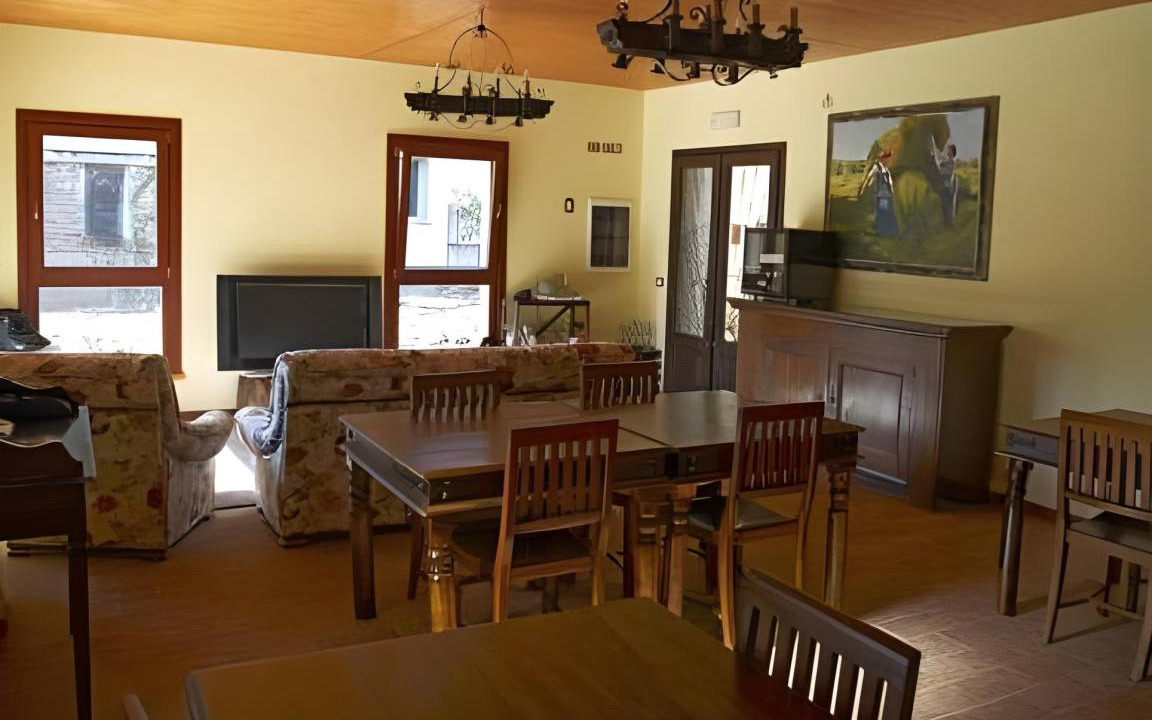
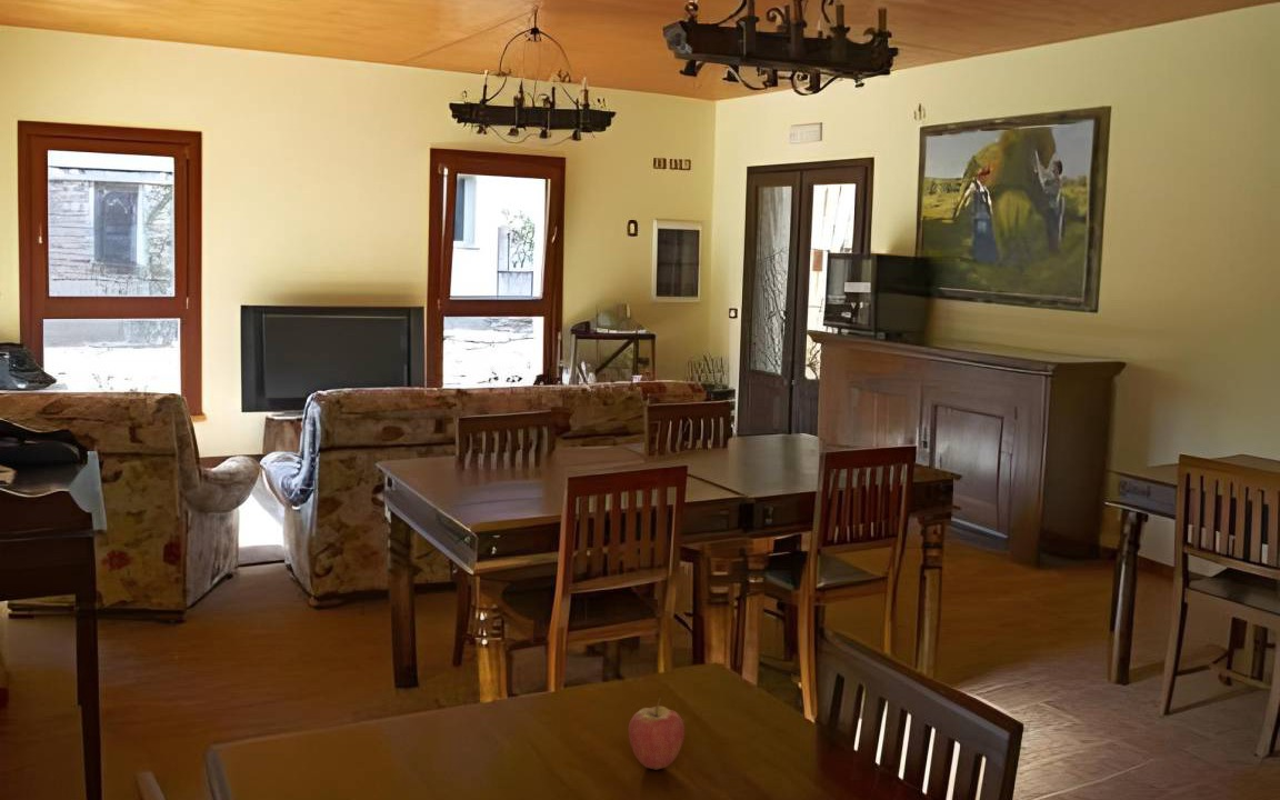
+ fruit [628,694,686,771]
